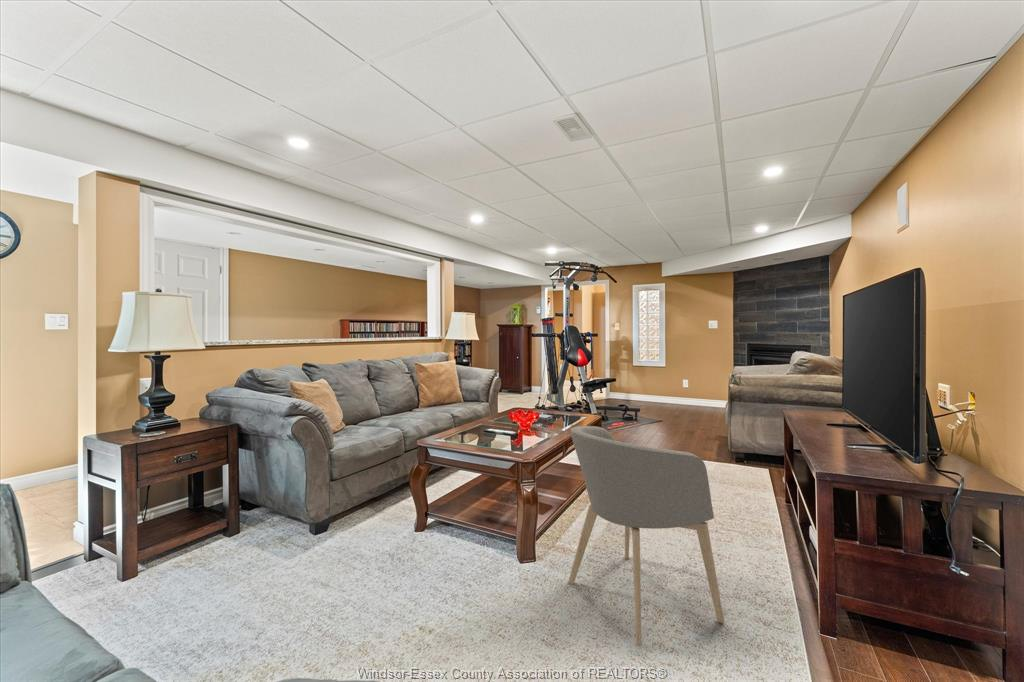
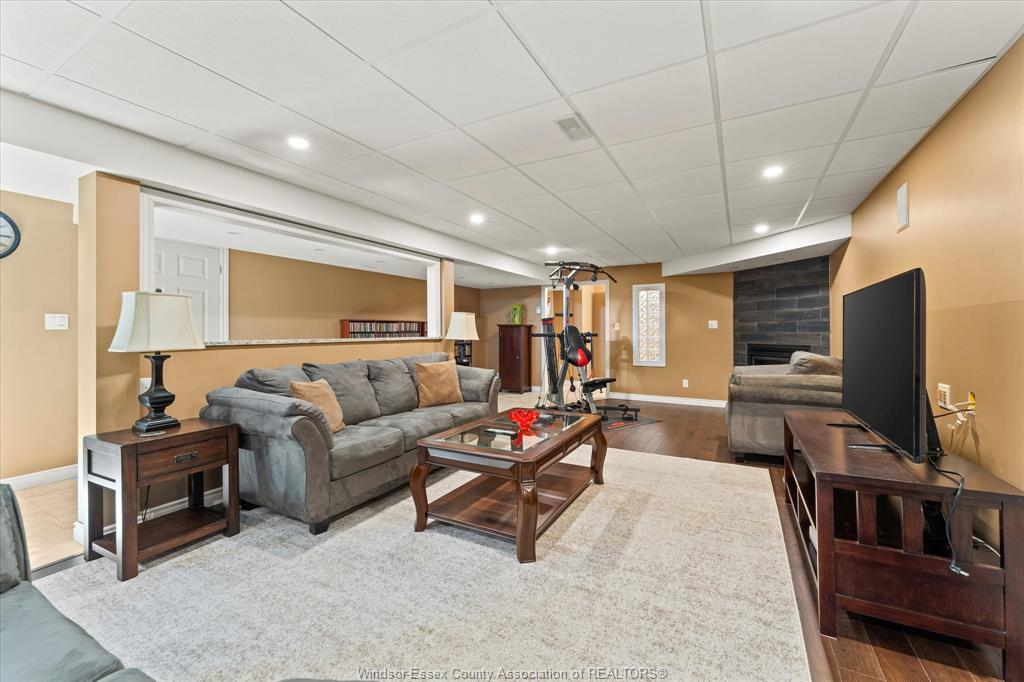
- armchair [567,425,725,647]
